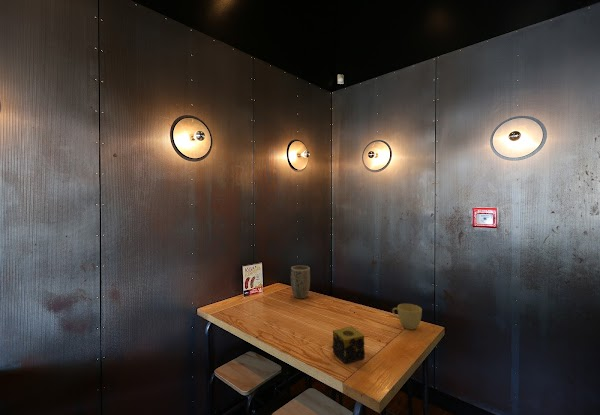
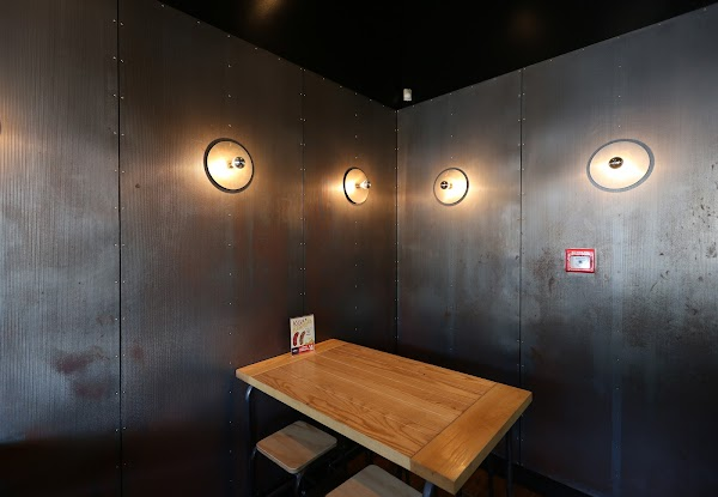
- cup [391,303,423,330]
- plant pot [290,265,311,300]
- candle [332,325,366,365]
